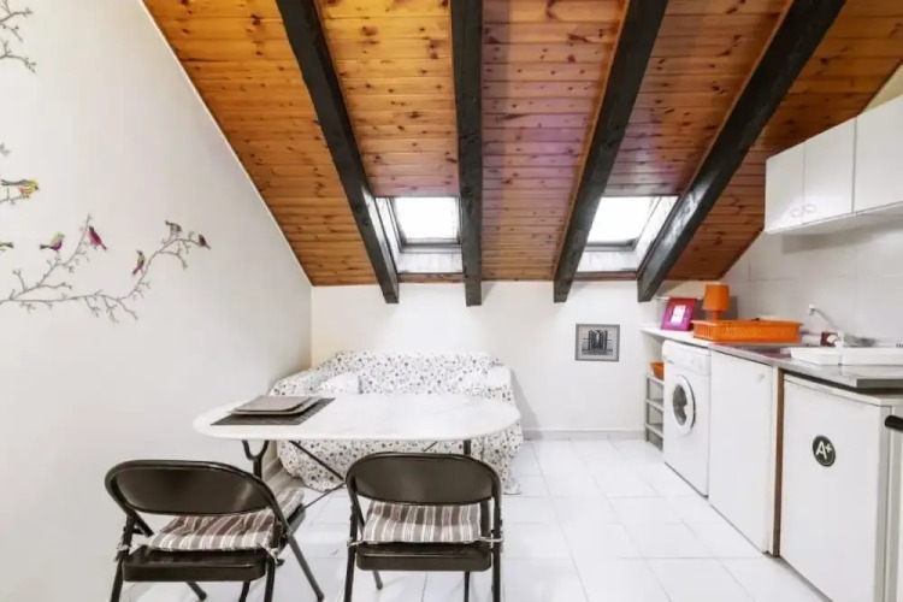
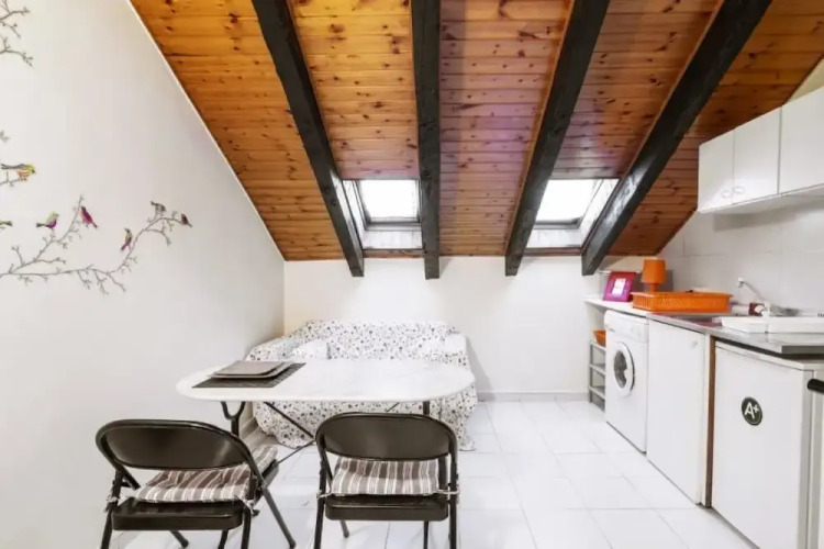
- wall art [573,323,621,364]
